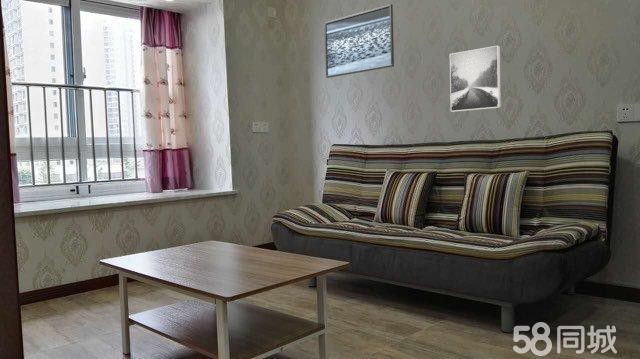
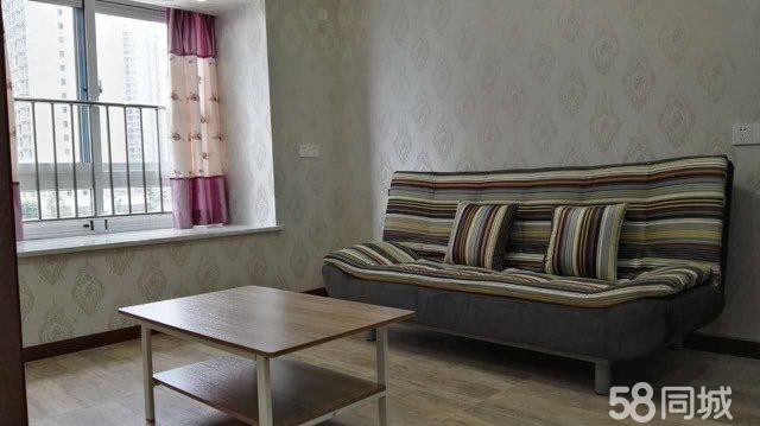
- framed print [449,45,502,113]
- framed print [323,3,395,79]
